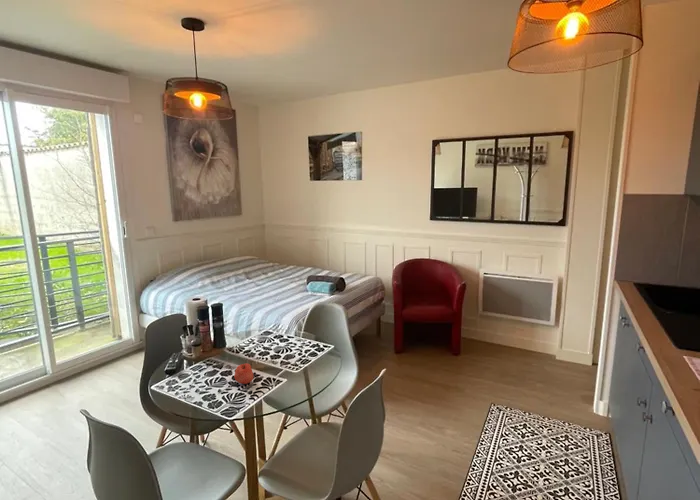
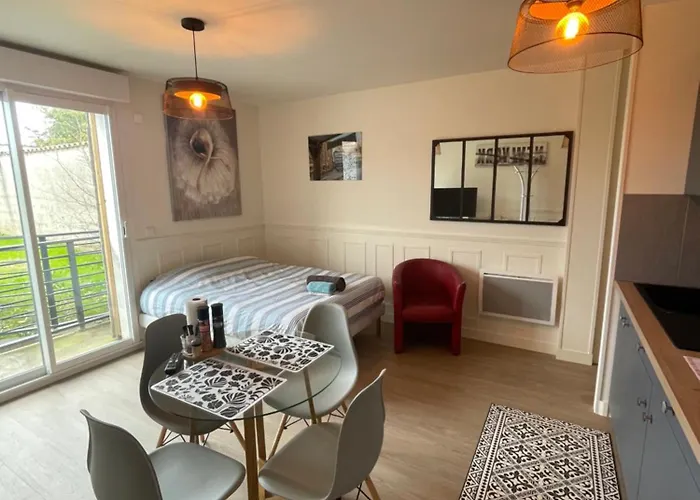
- apple [233,363,254,385]
